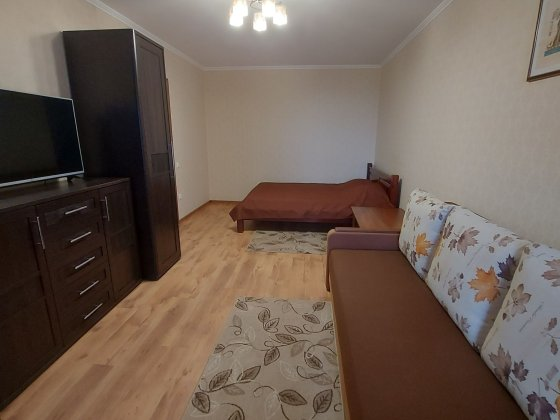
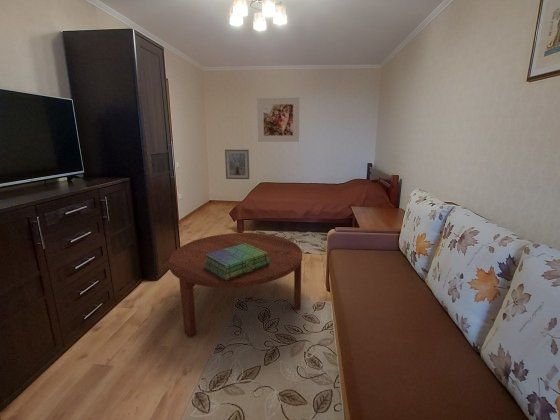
+ coffee table [168,232,303,338]
+ picture frame [224,149,250,180]
+ stack of books [204,243,270,281]
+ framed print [256,97,300,143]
